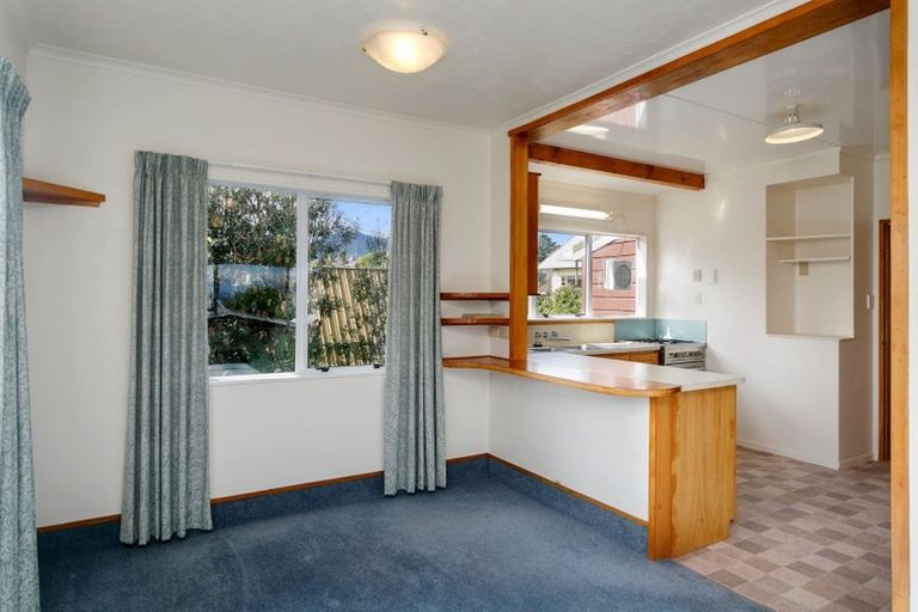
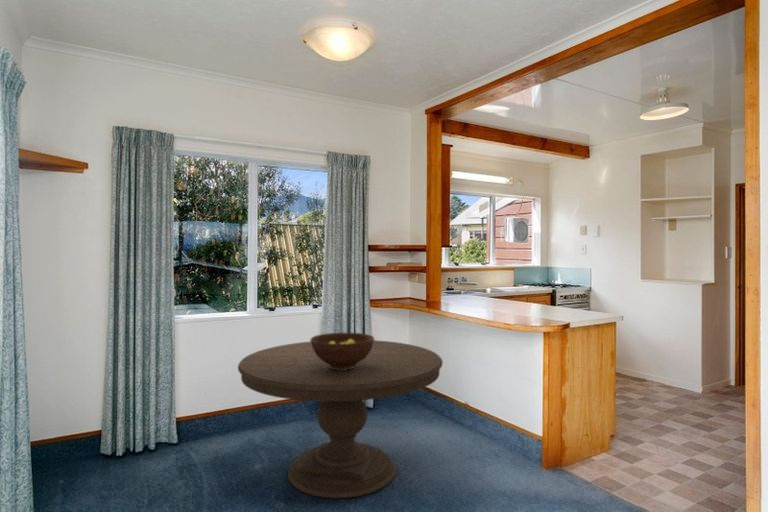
+ fruit bowl [309,332,375,370]
+ dining table [237,339,444,499]
